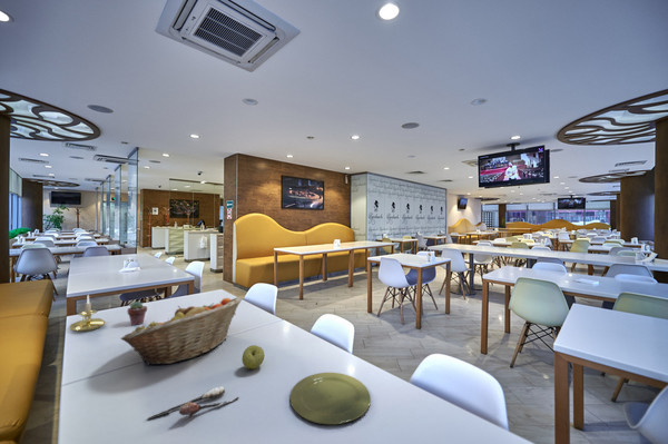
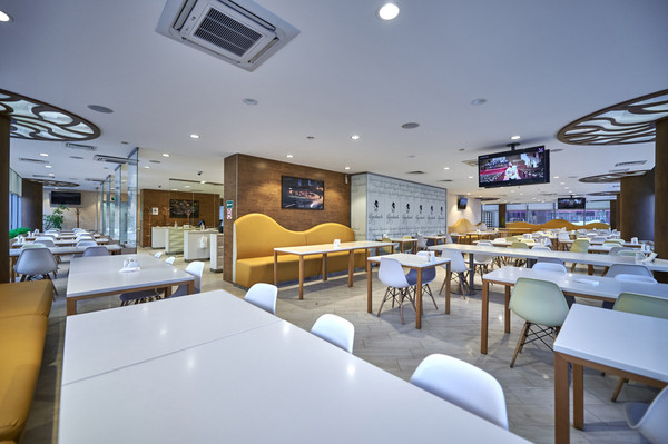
- apple [240,344,265,369]
- spoon [147,386,239,421]
- candle holder [69,294,107,333]
- fruit basket [120,296,244,366]
- plate [289,372,372,426]
- potted succulent [127,300,148,326]
